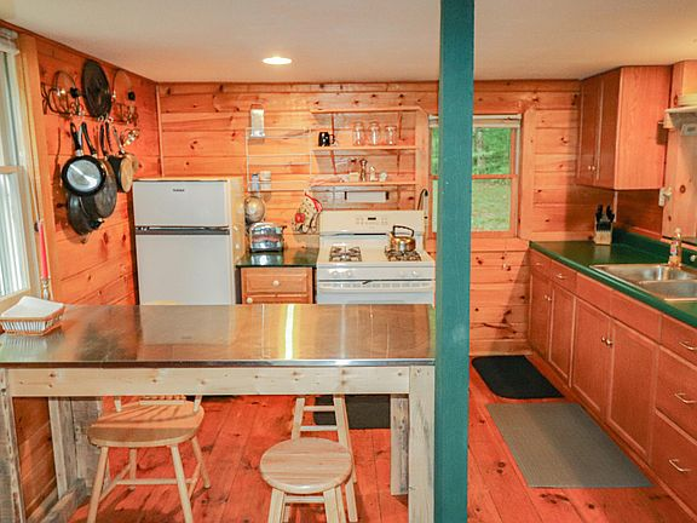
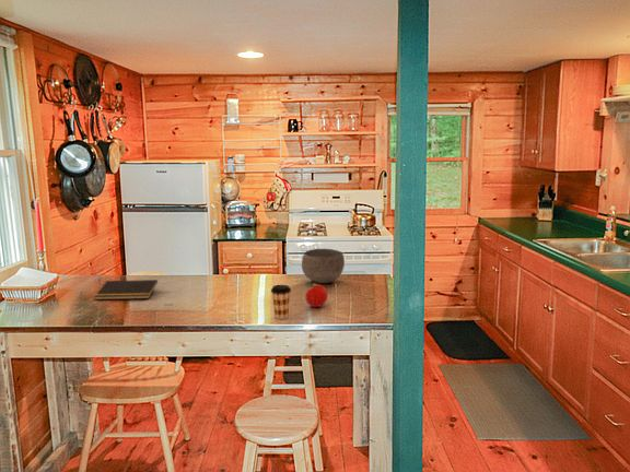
+ notepad [93,279,159,300]
+ fruit [304,282,328,308]
+ coffee cup [270,284,292,320]
+ bowl [301,248,346,284]
